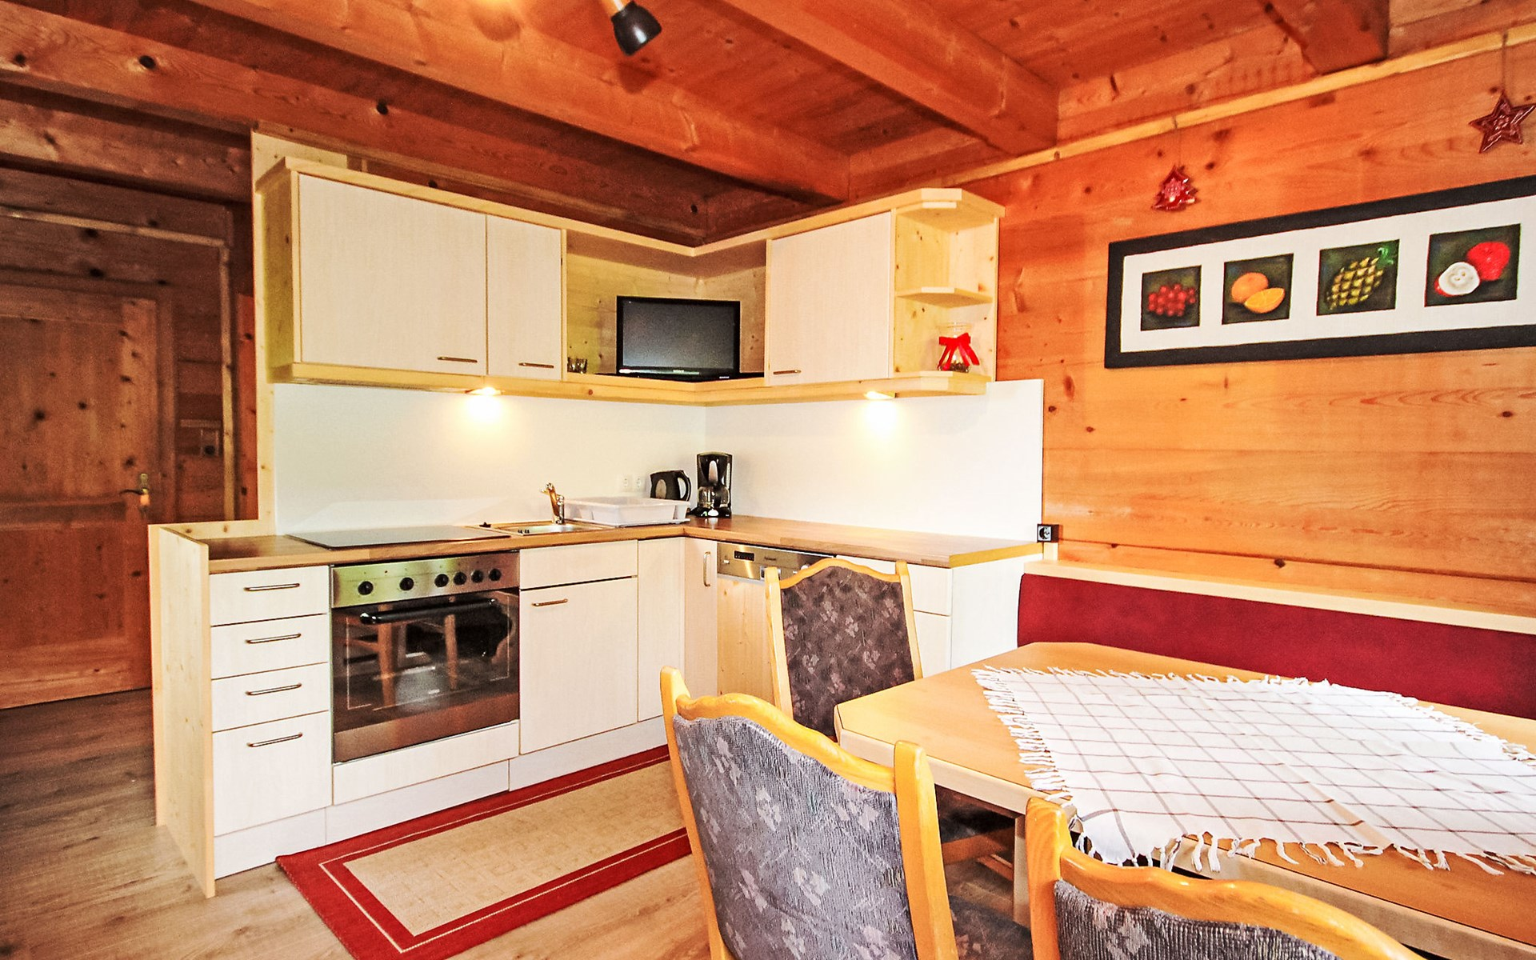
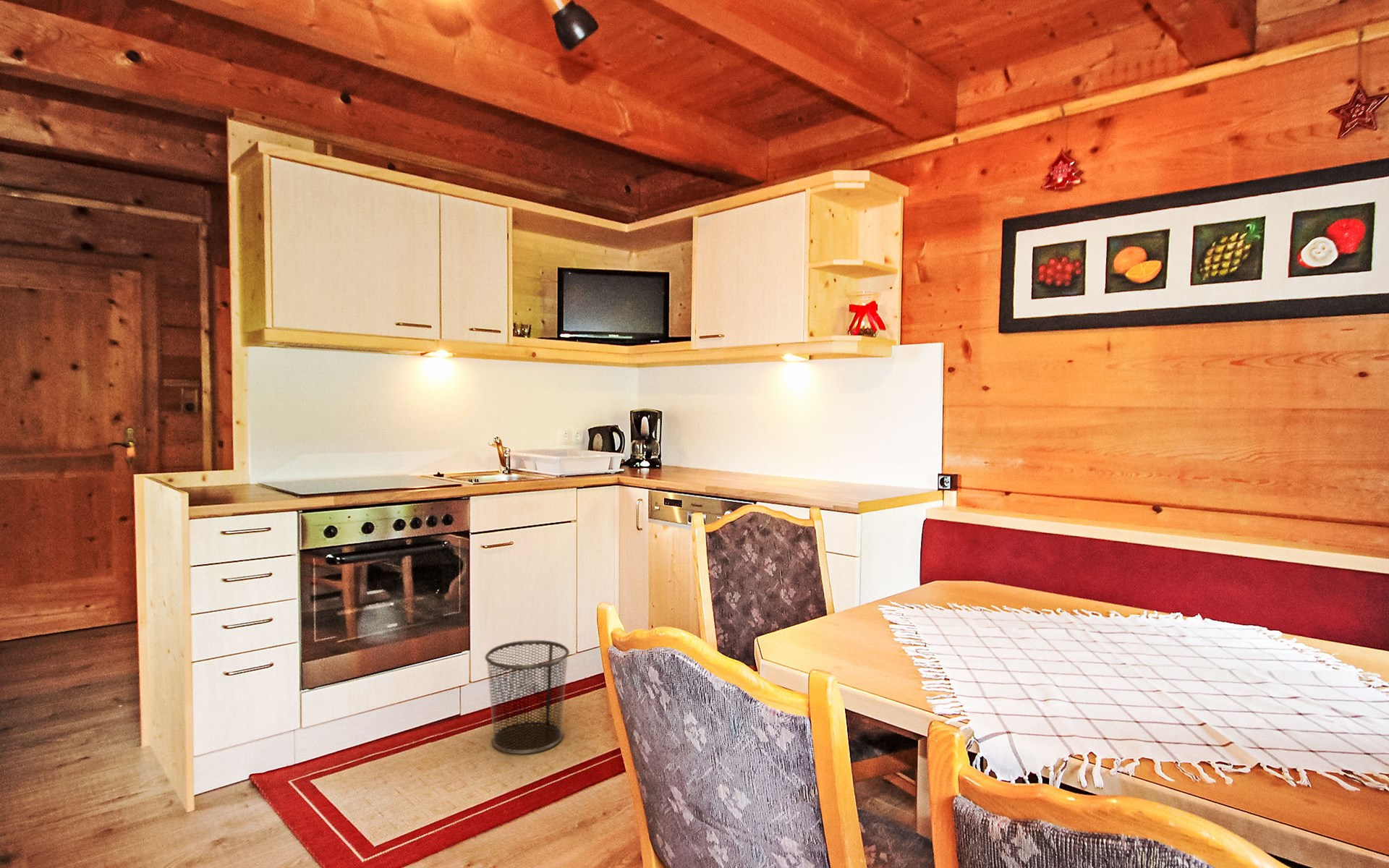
+ waste bin [484,639,570,755]
